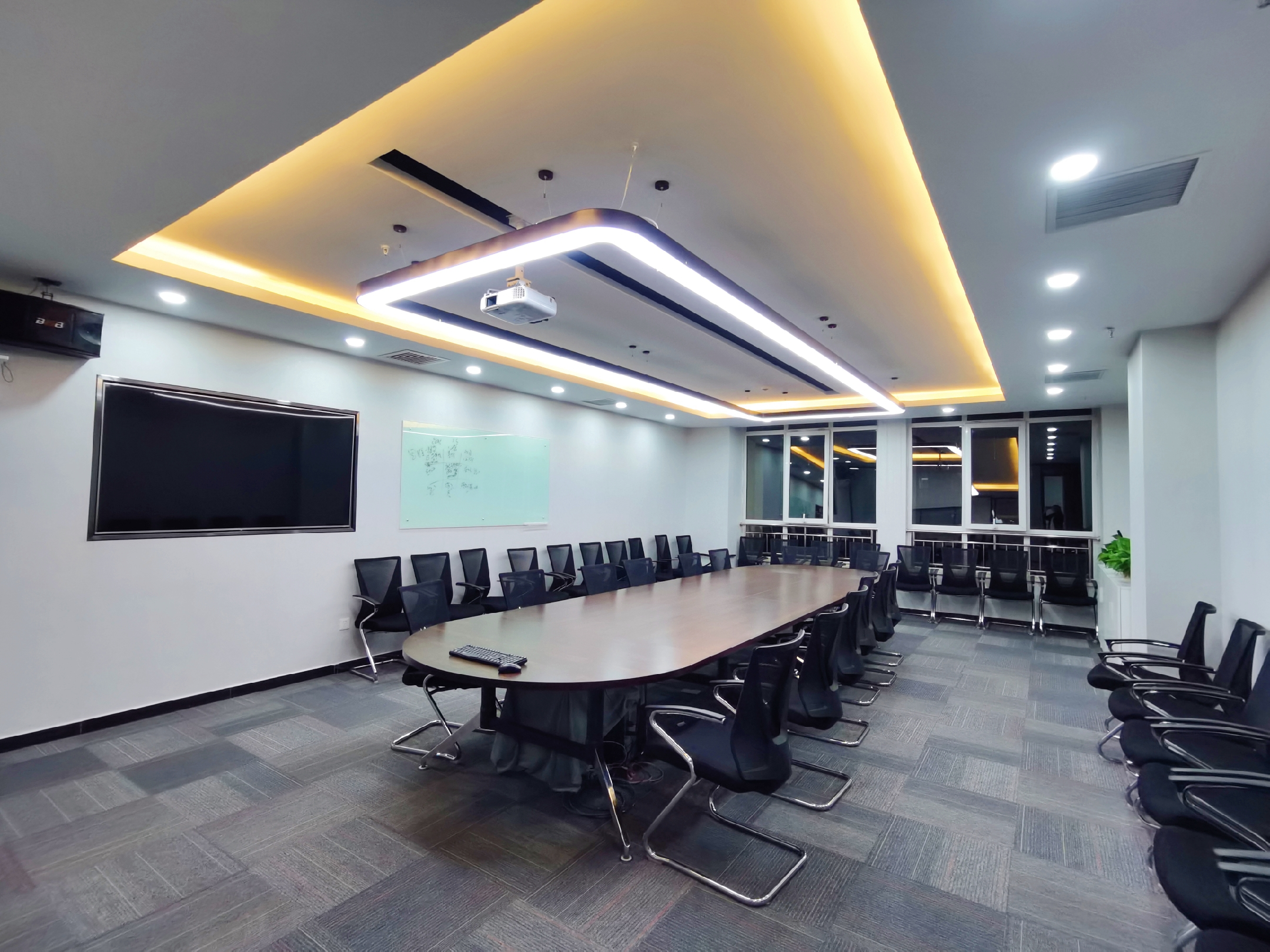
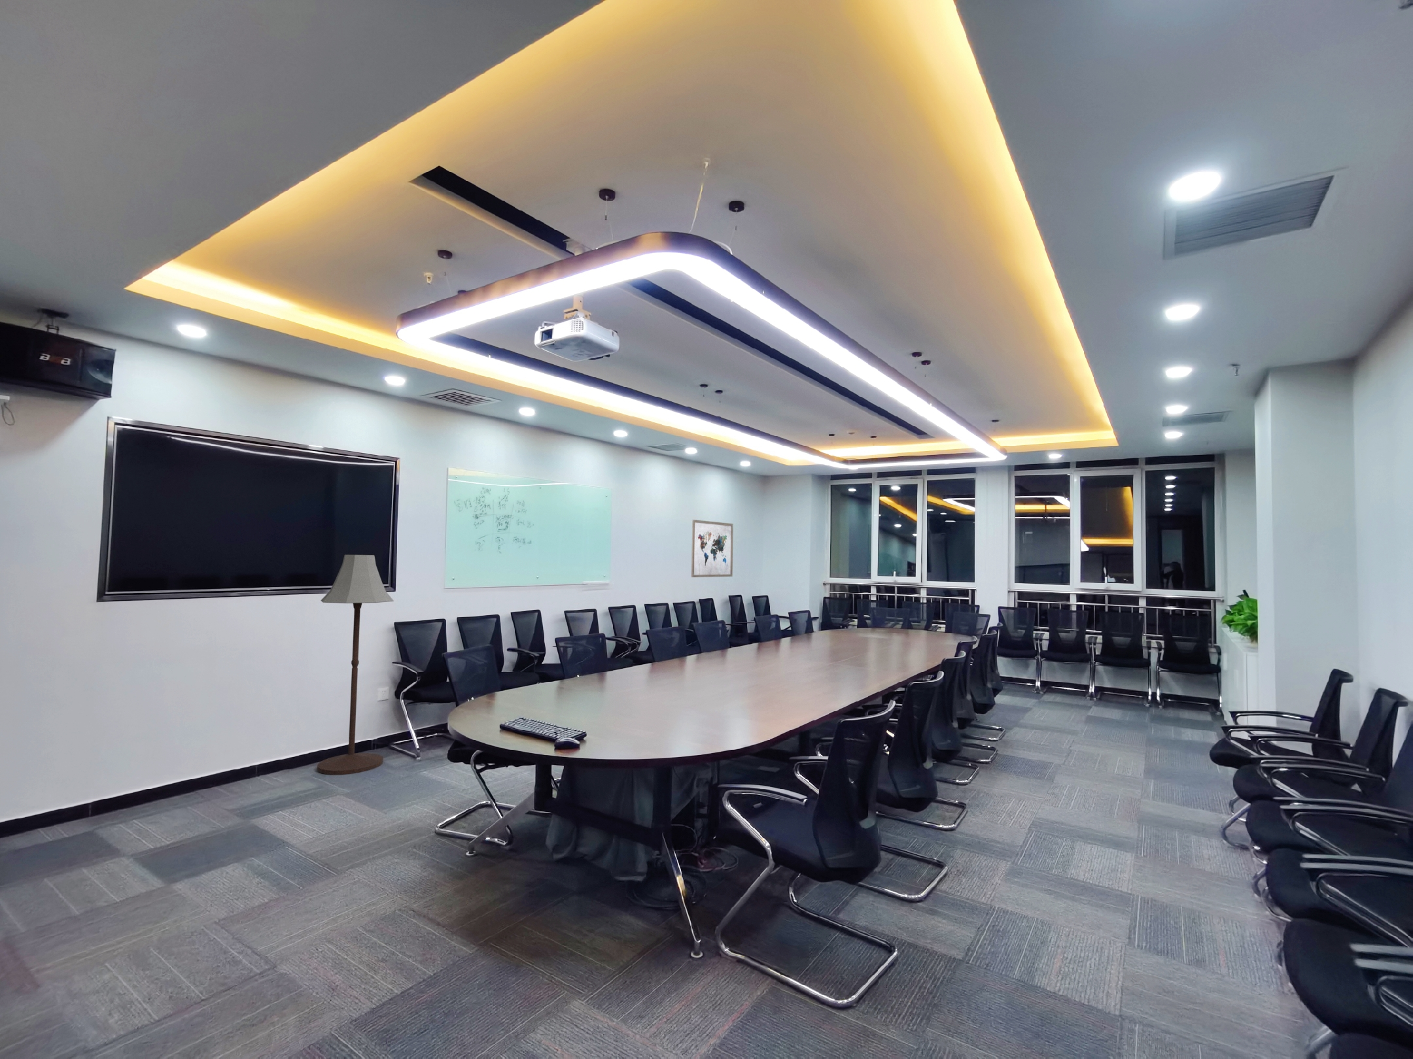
+ floor lamp [317,554,395,775]
+ wall art [691,519,734,577]
